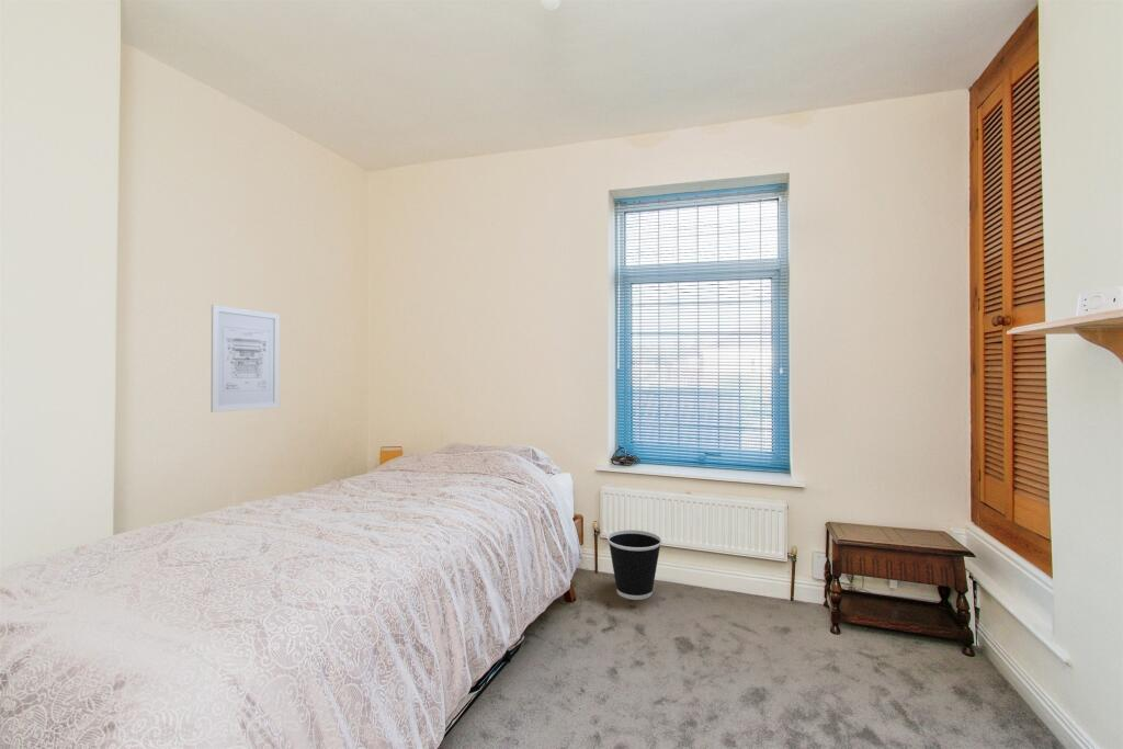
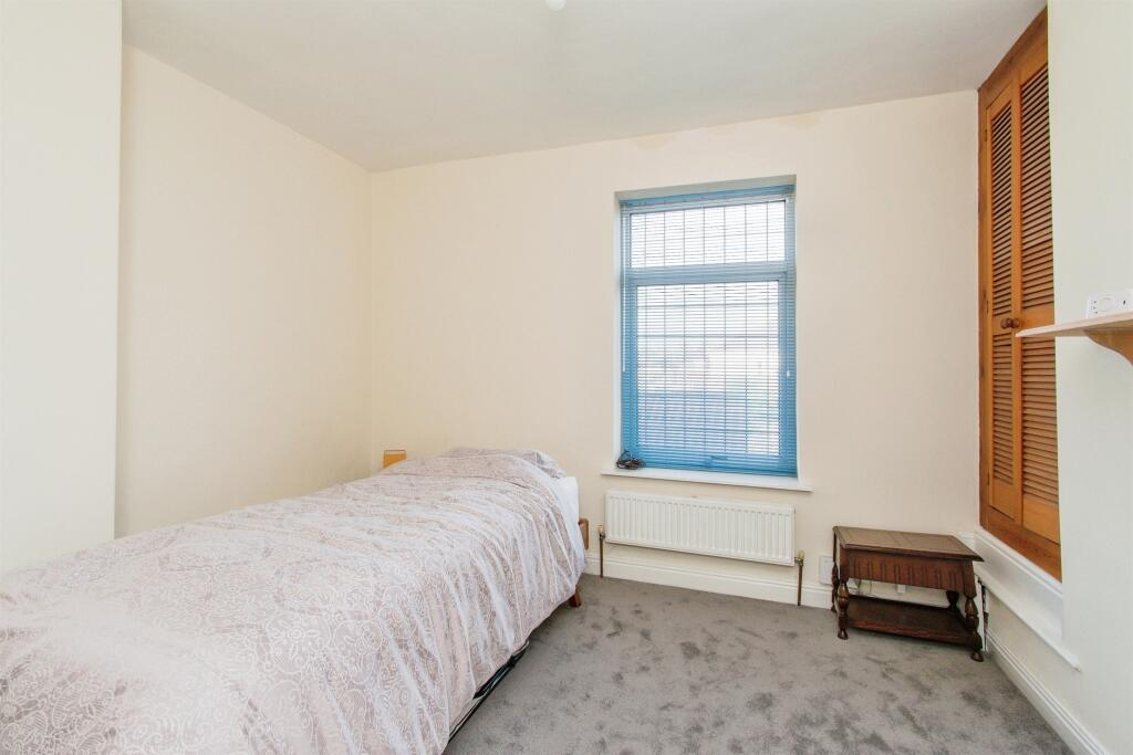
- wall art [209,304,281,413]
- wastebasket [606,529,663,601]
